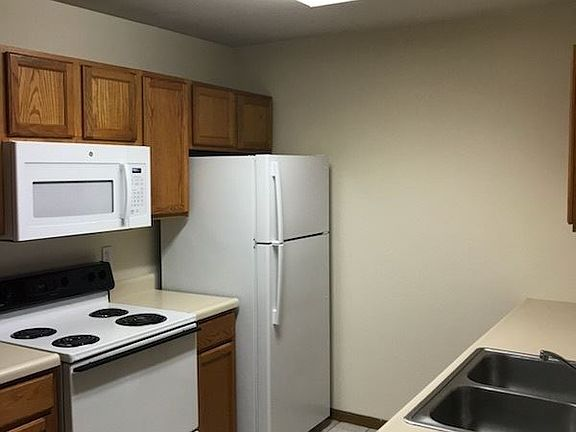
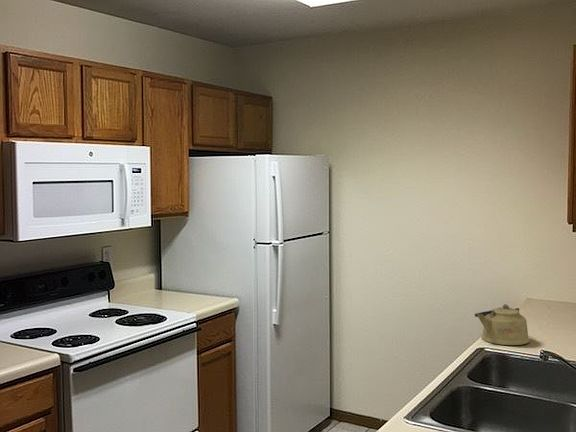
+ kettle [474,303,531,346]
